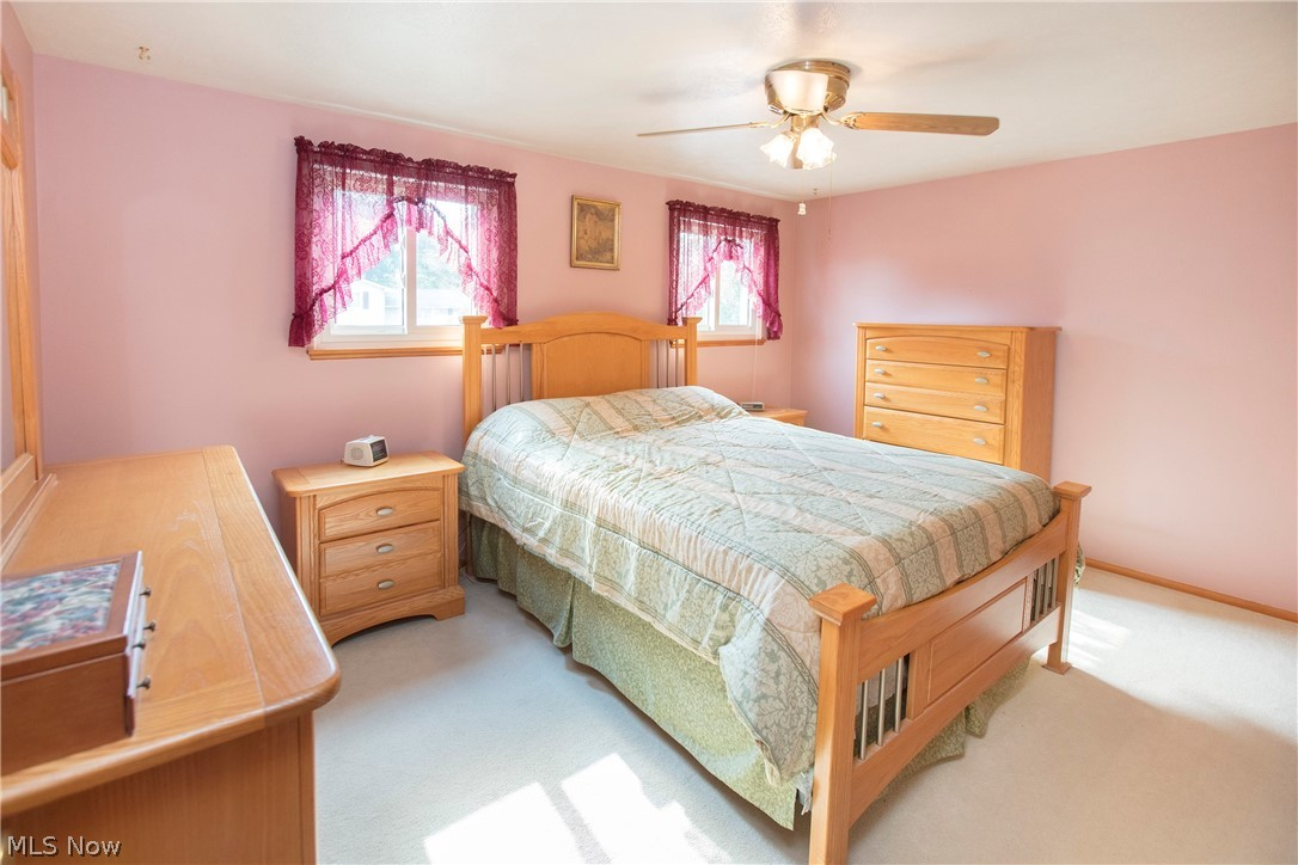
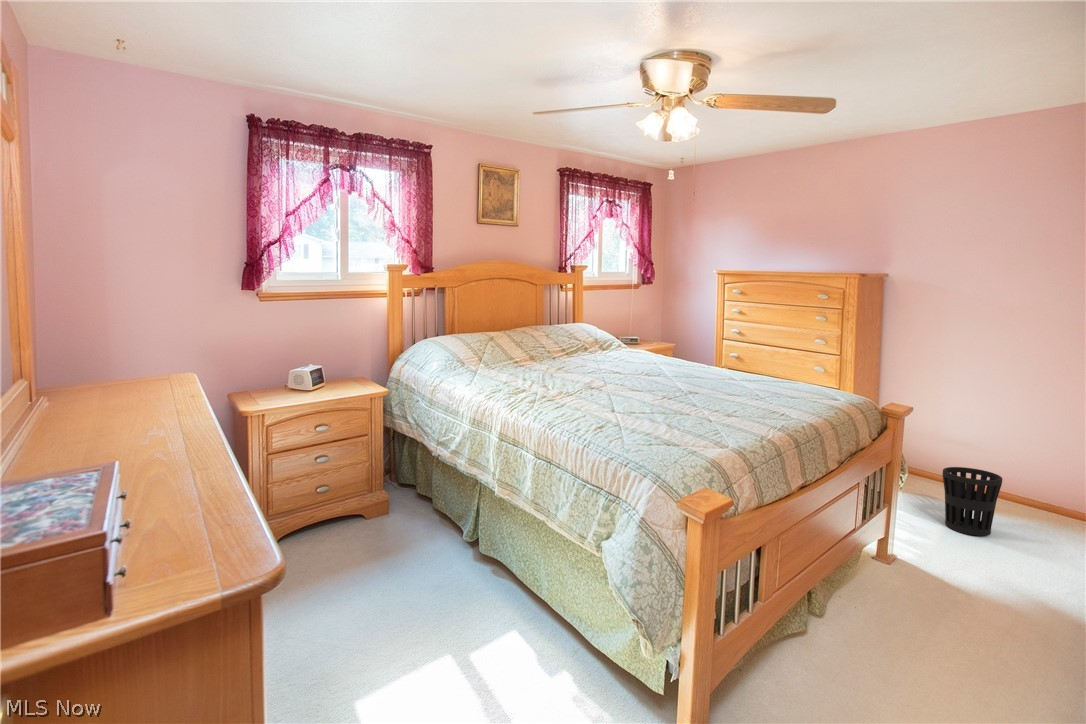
+ wastebasket [942,466,1003,537]
